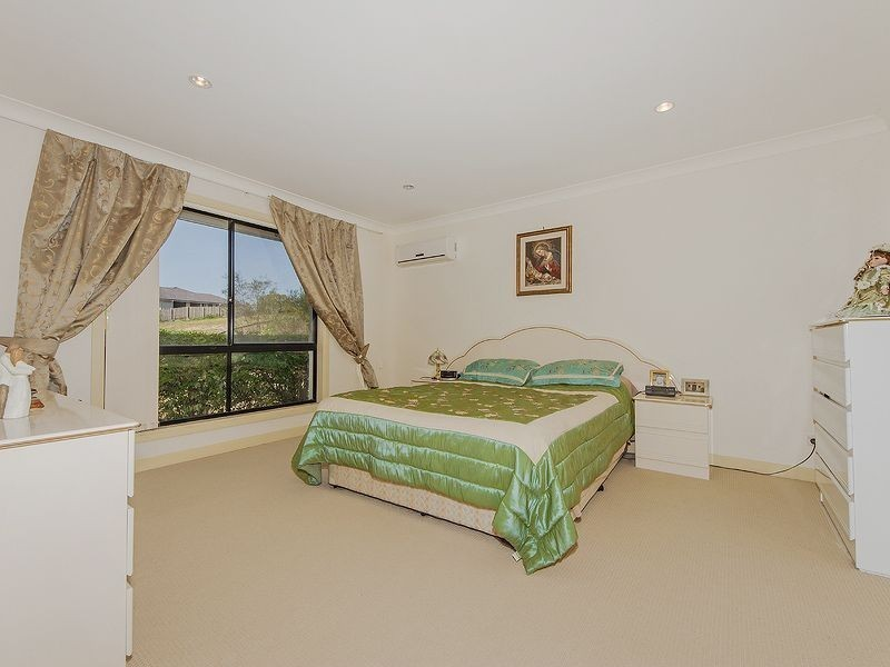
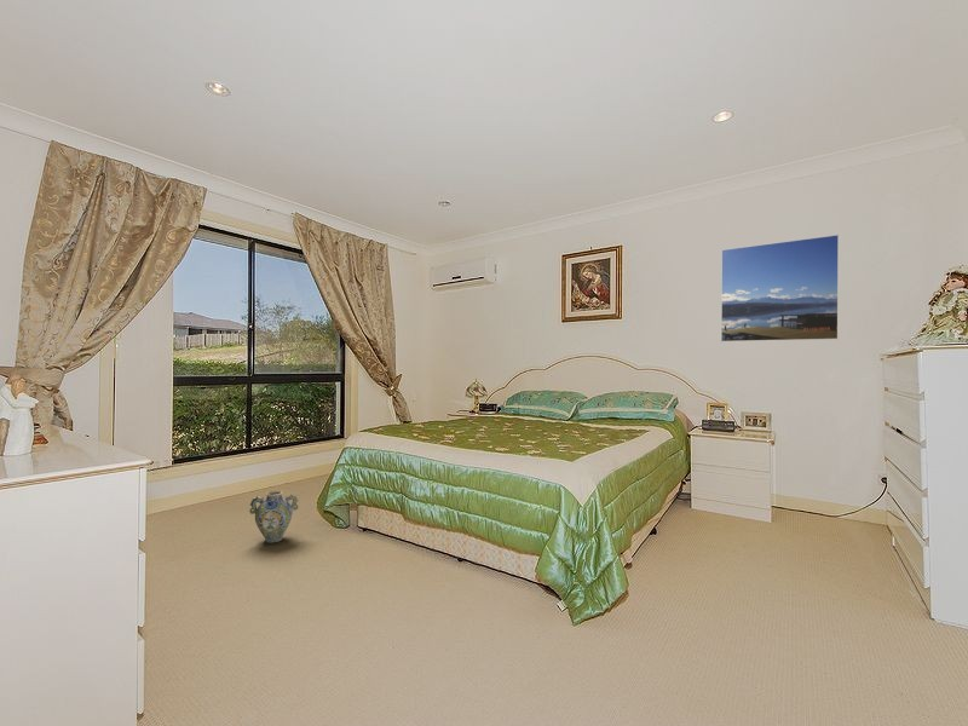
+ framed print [720,234,840,342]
+ ceramic jug [248,490,300,544]
